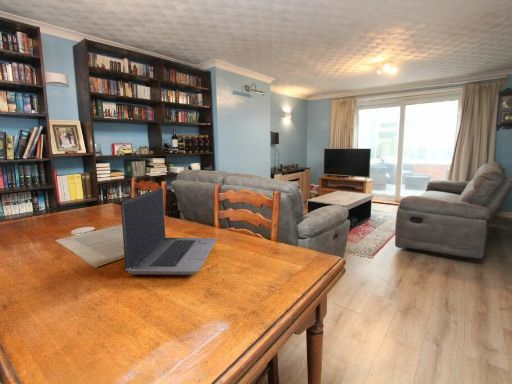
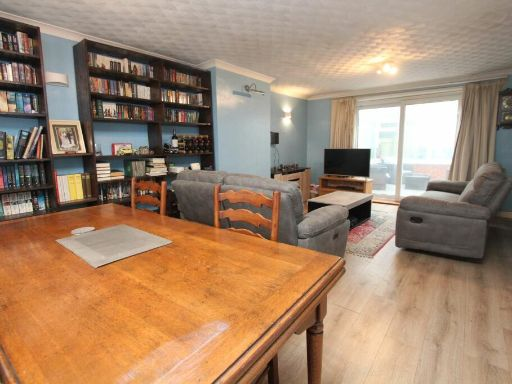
- laptop computer [120,187,218,276]
